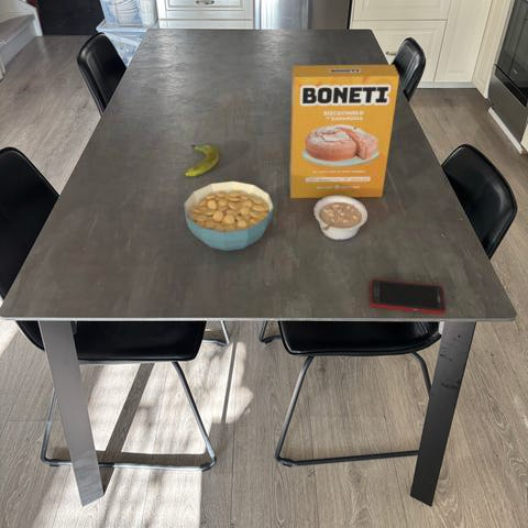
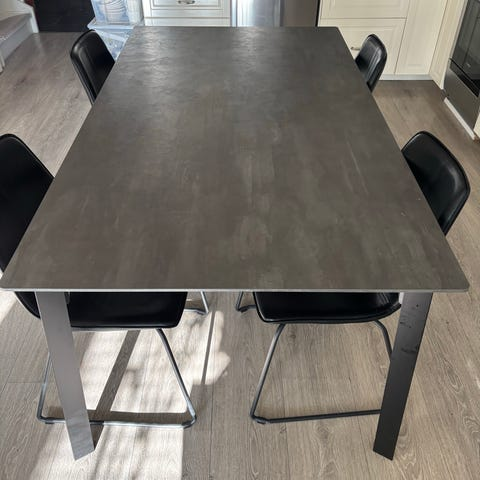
- banana [184,144,220,177]
- legume [312,196,369,242]
- cereal bowl [183,180,275,252]
- cereal box [288,64,400,199]
- cell phone [370,278,447,315]
